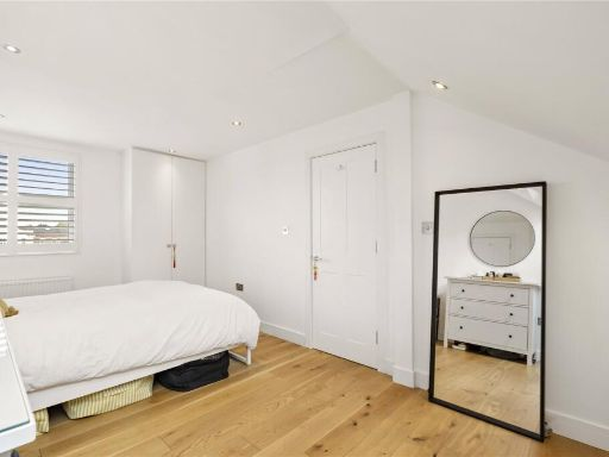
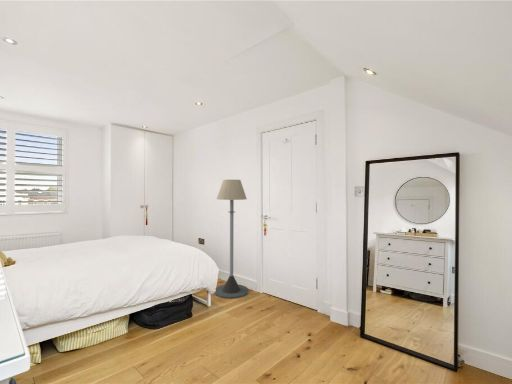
+ floor lamp [213,179,249,300]
